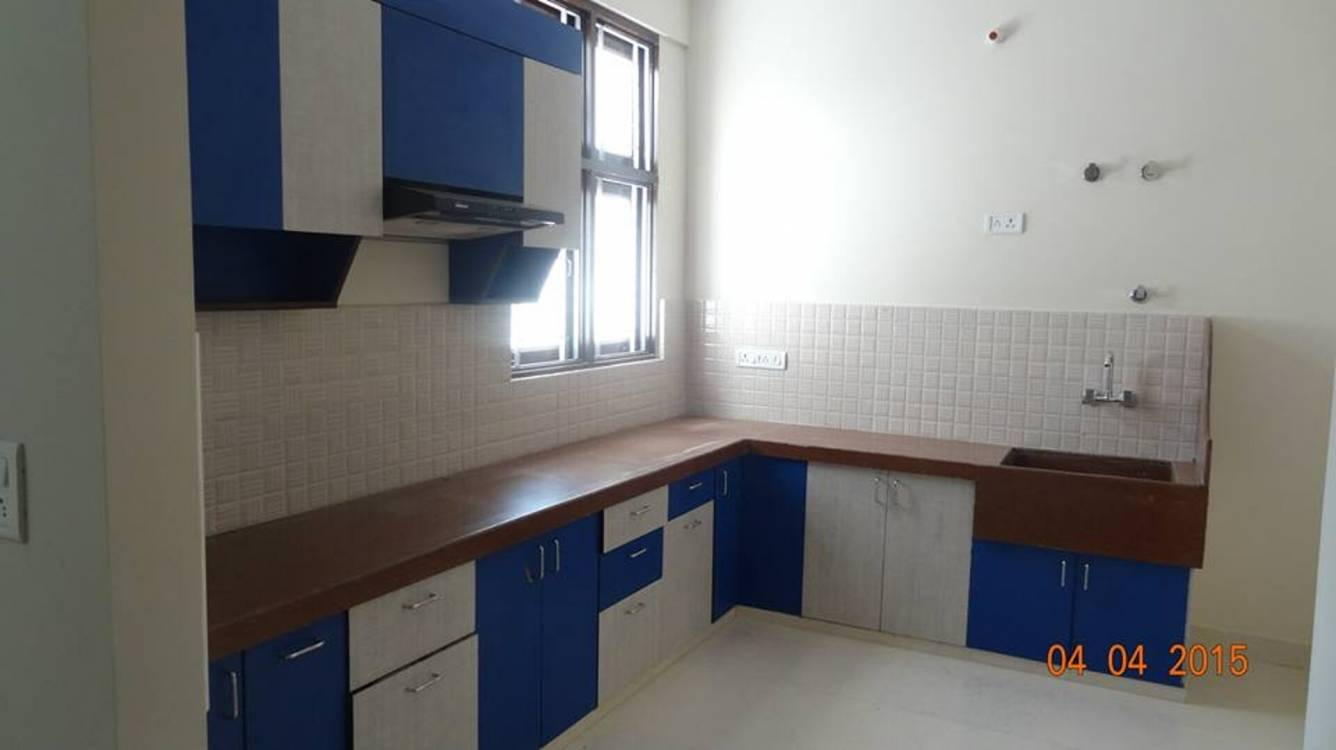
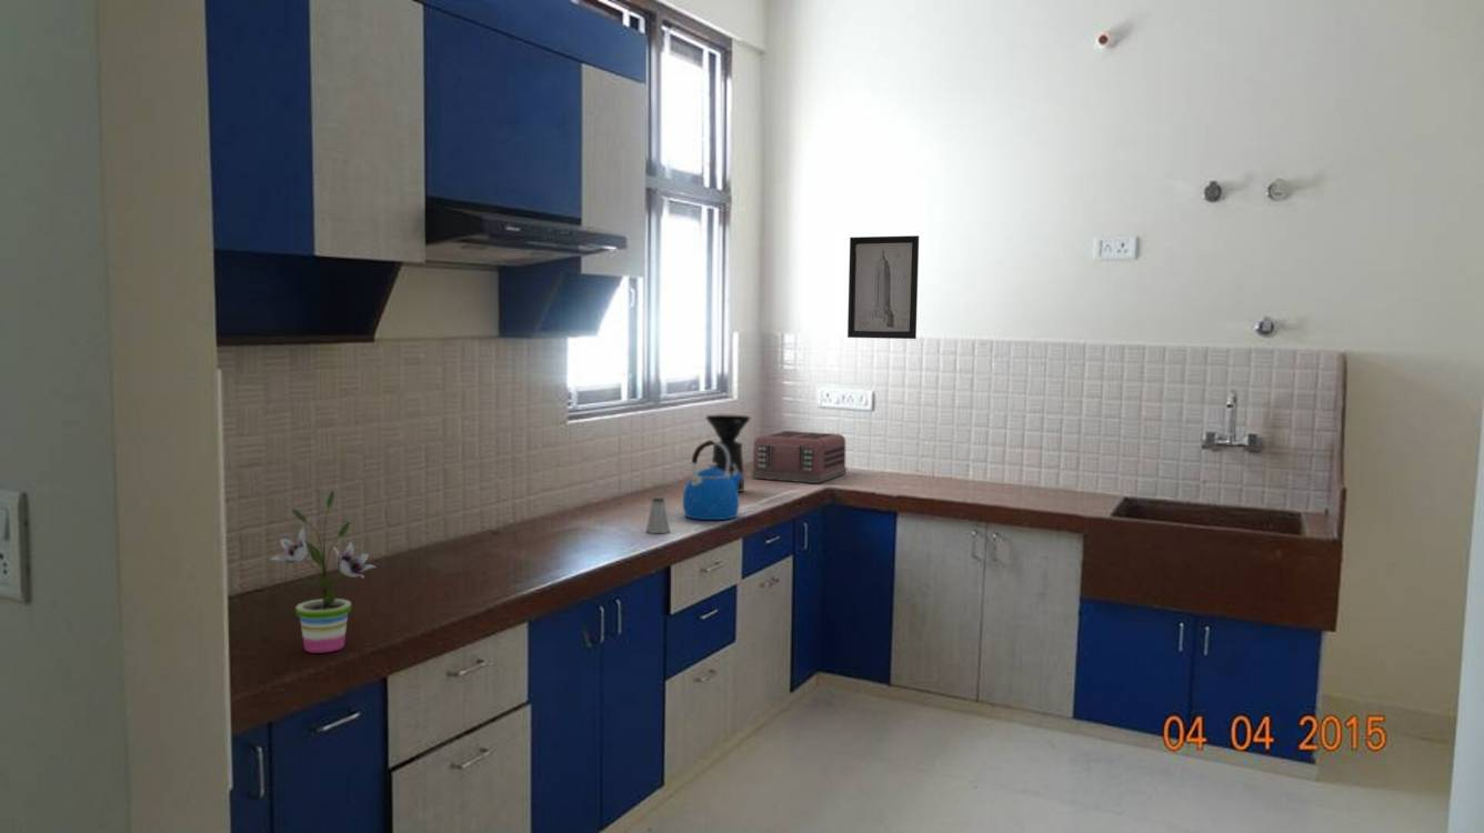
+ toaster [751,430,848,484]
+ wall art [846,234,920,340]
+ saltshaker [645,496,671,534]
+ potted plant [268,490,377,654]
+ kettle [682,439,743,521]
+ coffee maker [705,413,751,493]
